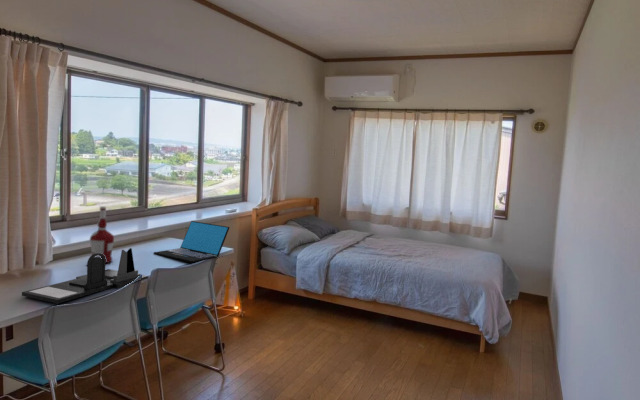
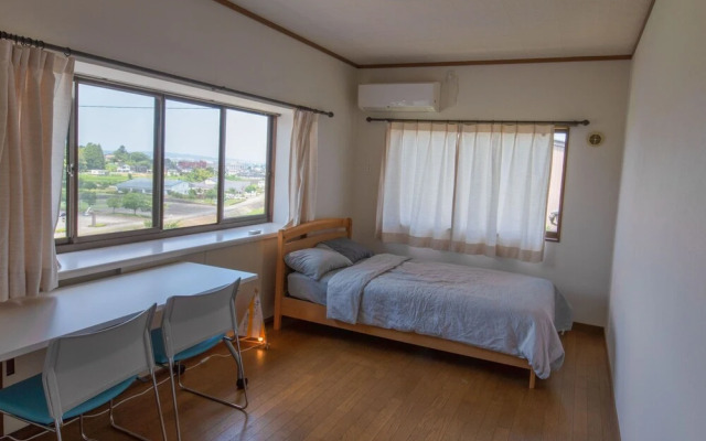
- laptop [153,220,230,264]
- desk organizer [21,247,149,304]
- alcohol [89,205,115,264]
